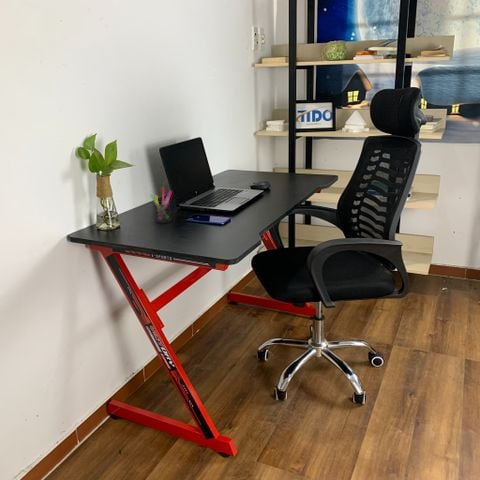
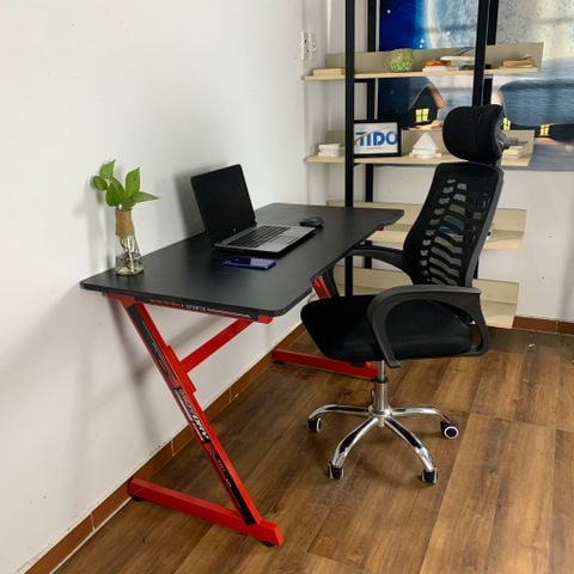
- pen holder [149,187,173,224]
